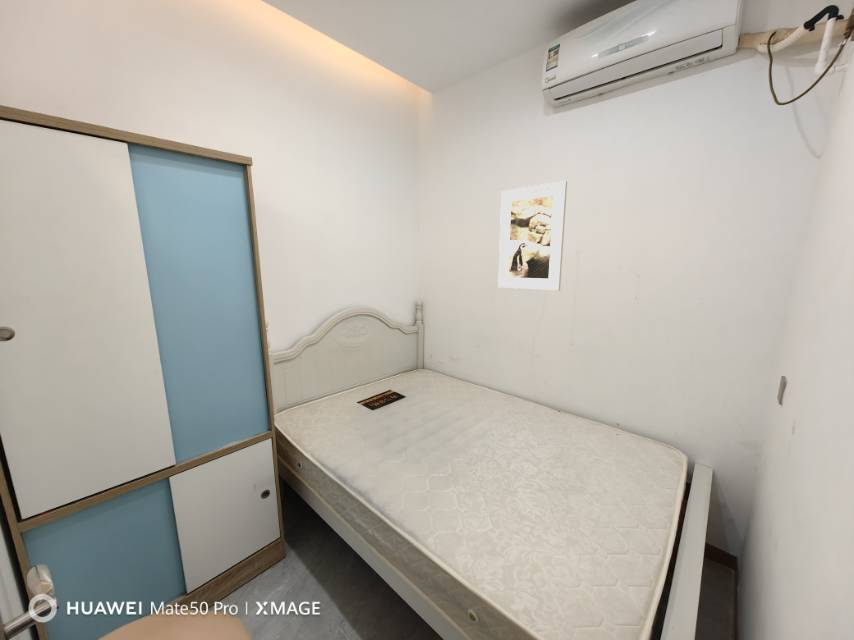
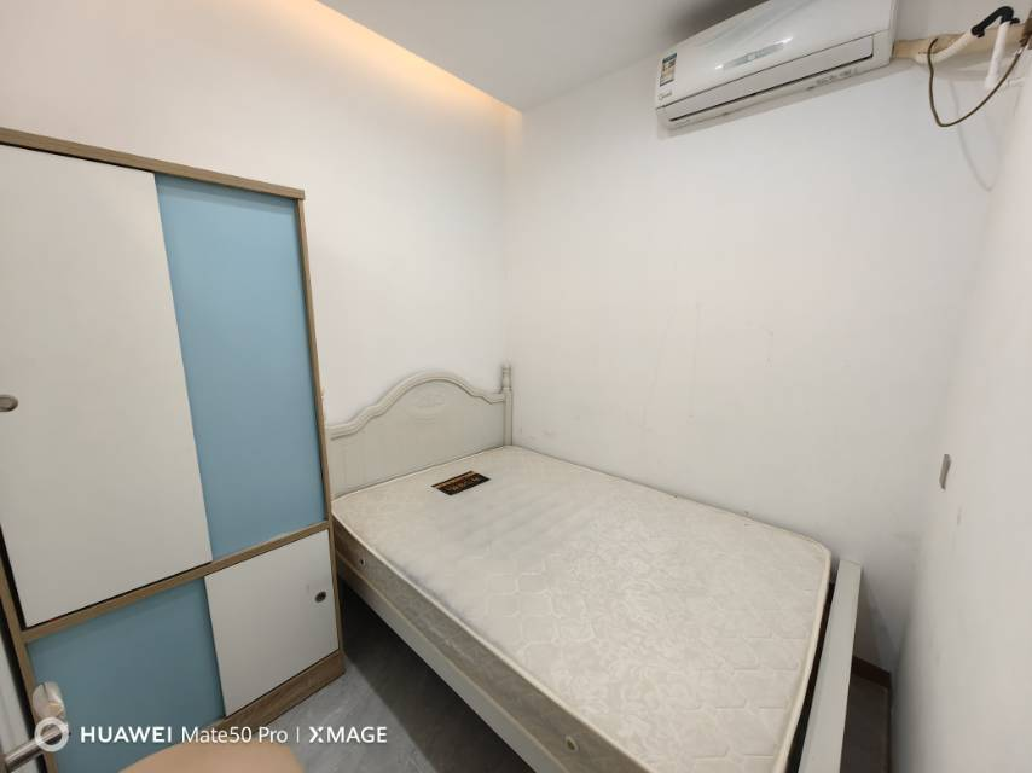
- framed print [497,180,568,292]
